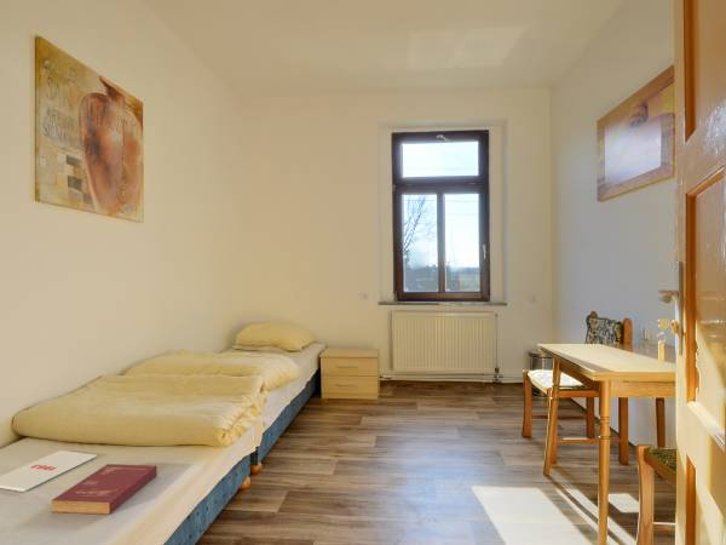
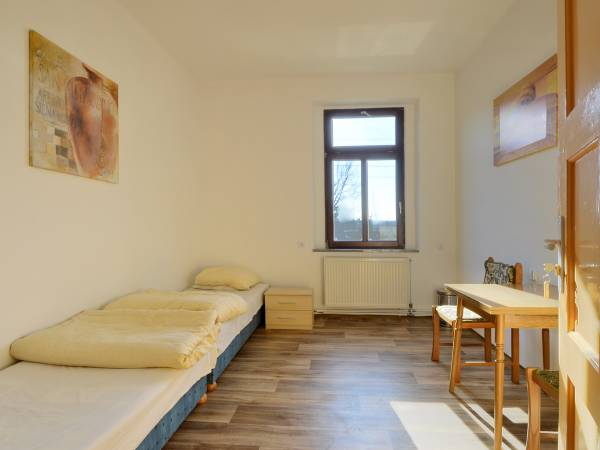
- book [51,463,159,516]
- magazine [0,449,98,493]
